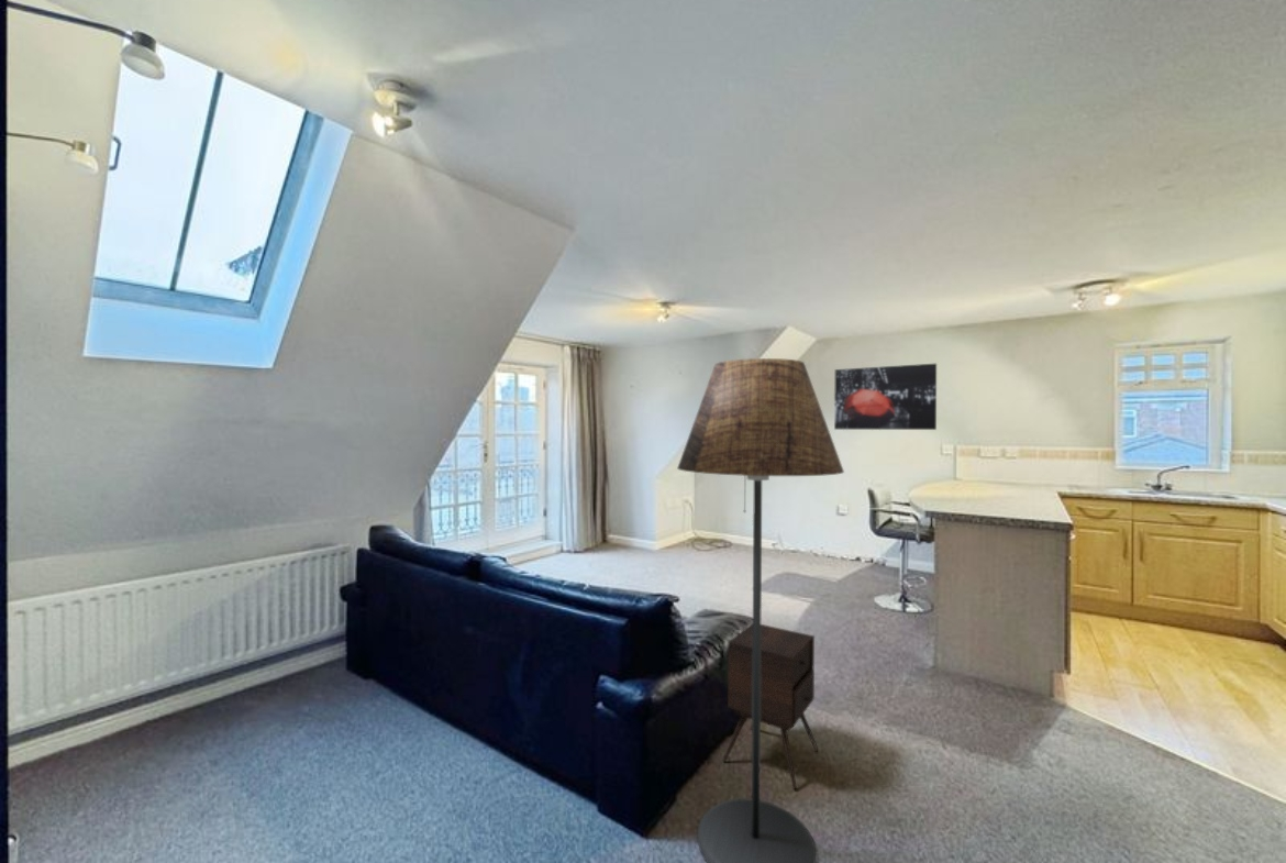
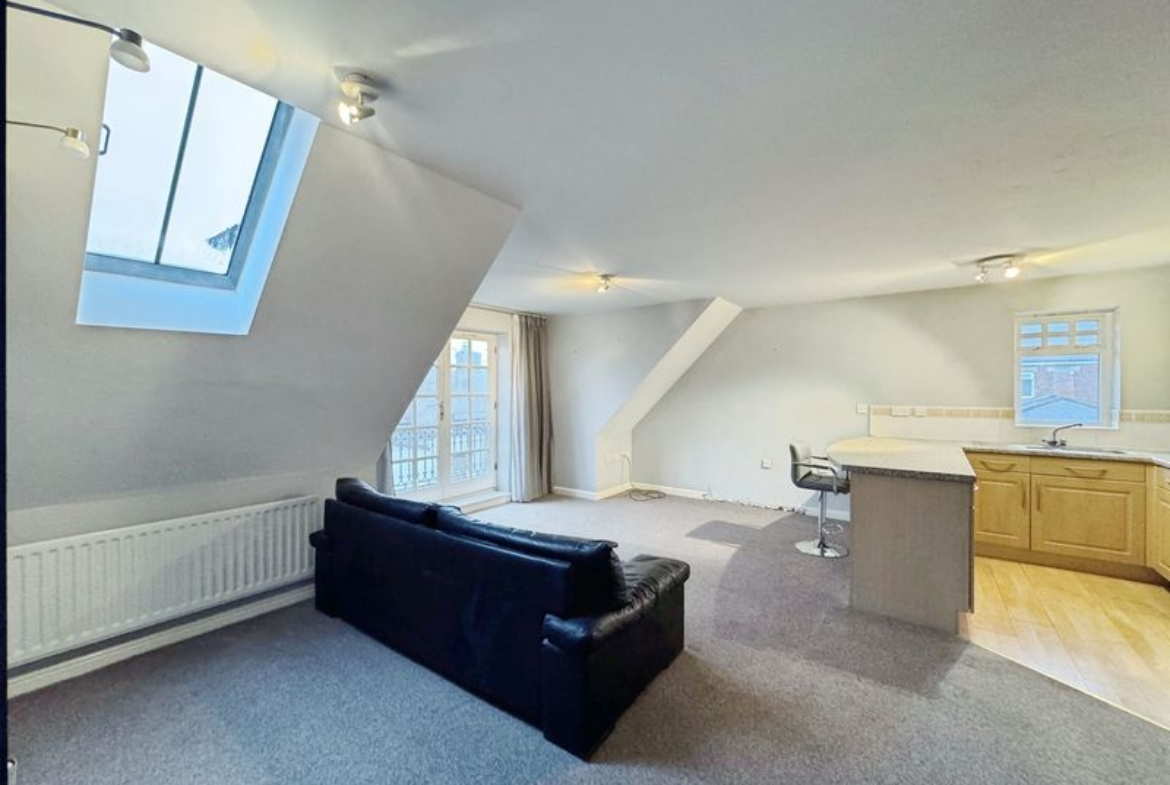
- floor lamp [676,357,845,863]
- wall art [833,363,938,431]
- side table [722,623,820,790]
